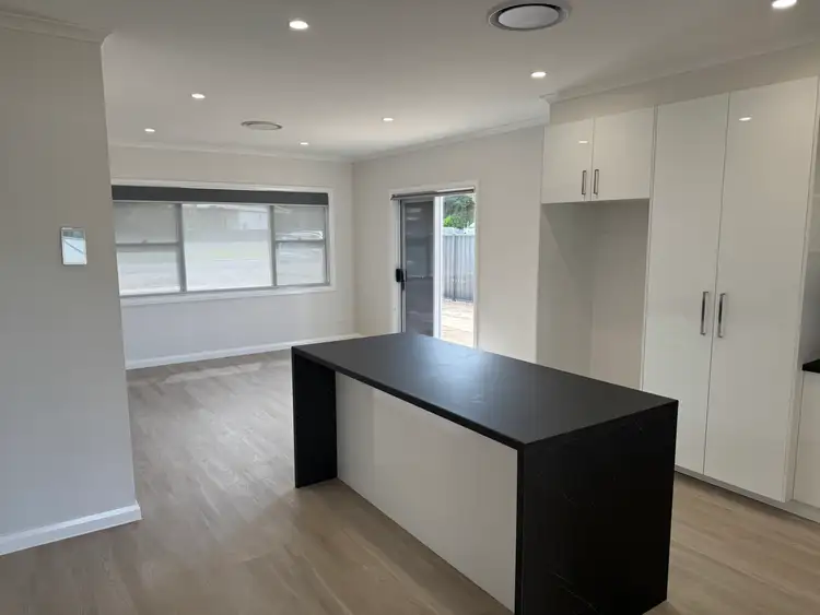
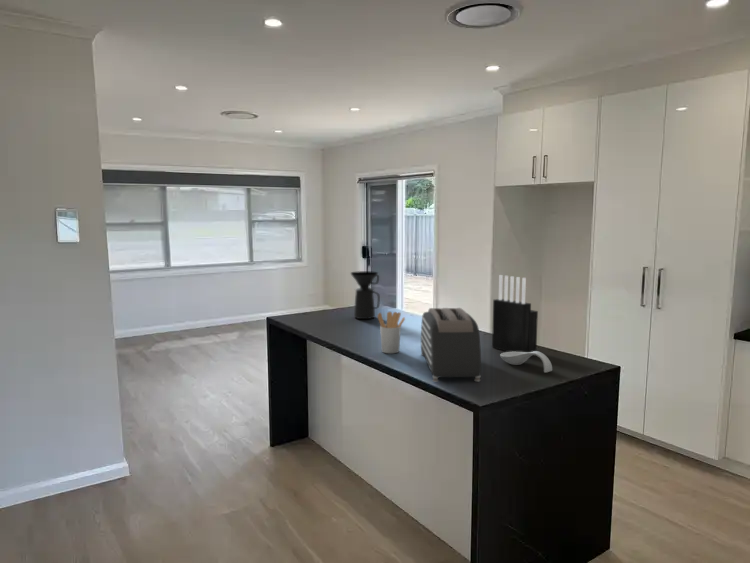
+ toaster [420,307,482,383]
+ coffee maker [350,270,381,320]
+ knife block [491,274,539,352]
+ spoon rest [499,350,553,374]
+ utensil holder [377,311,406,354]
